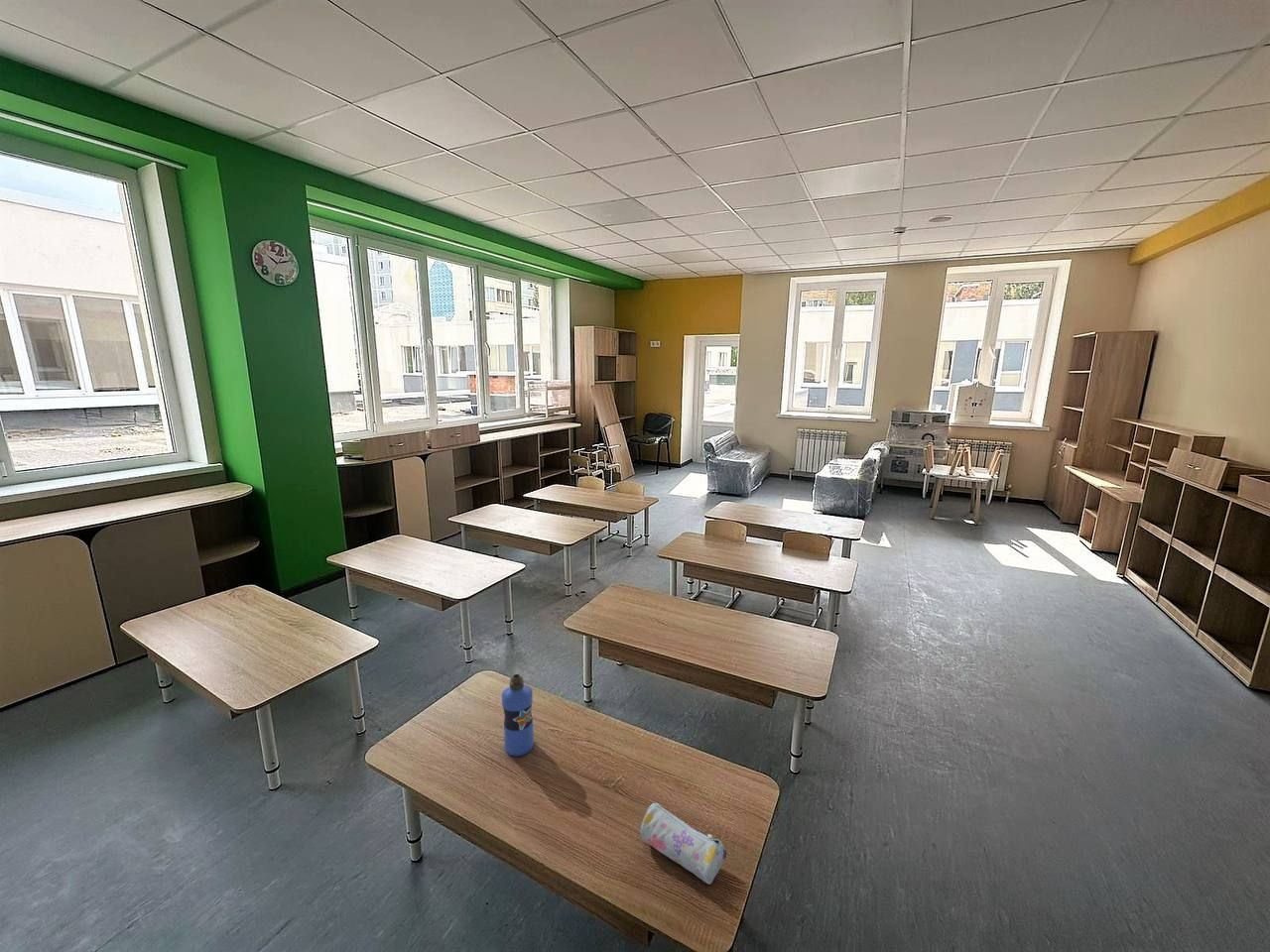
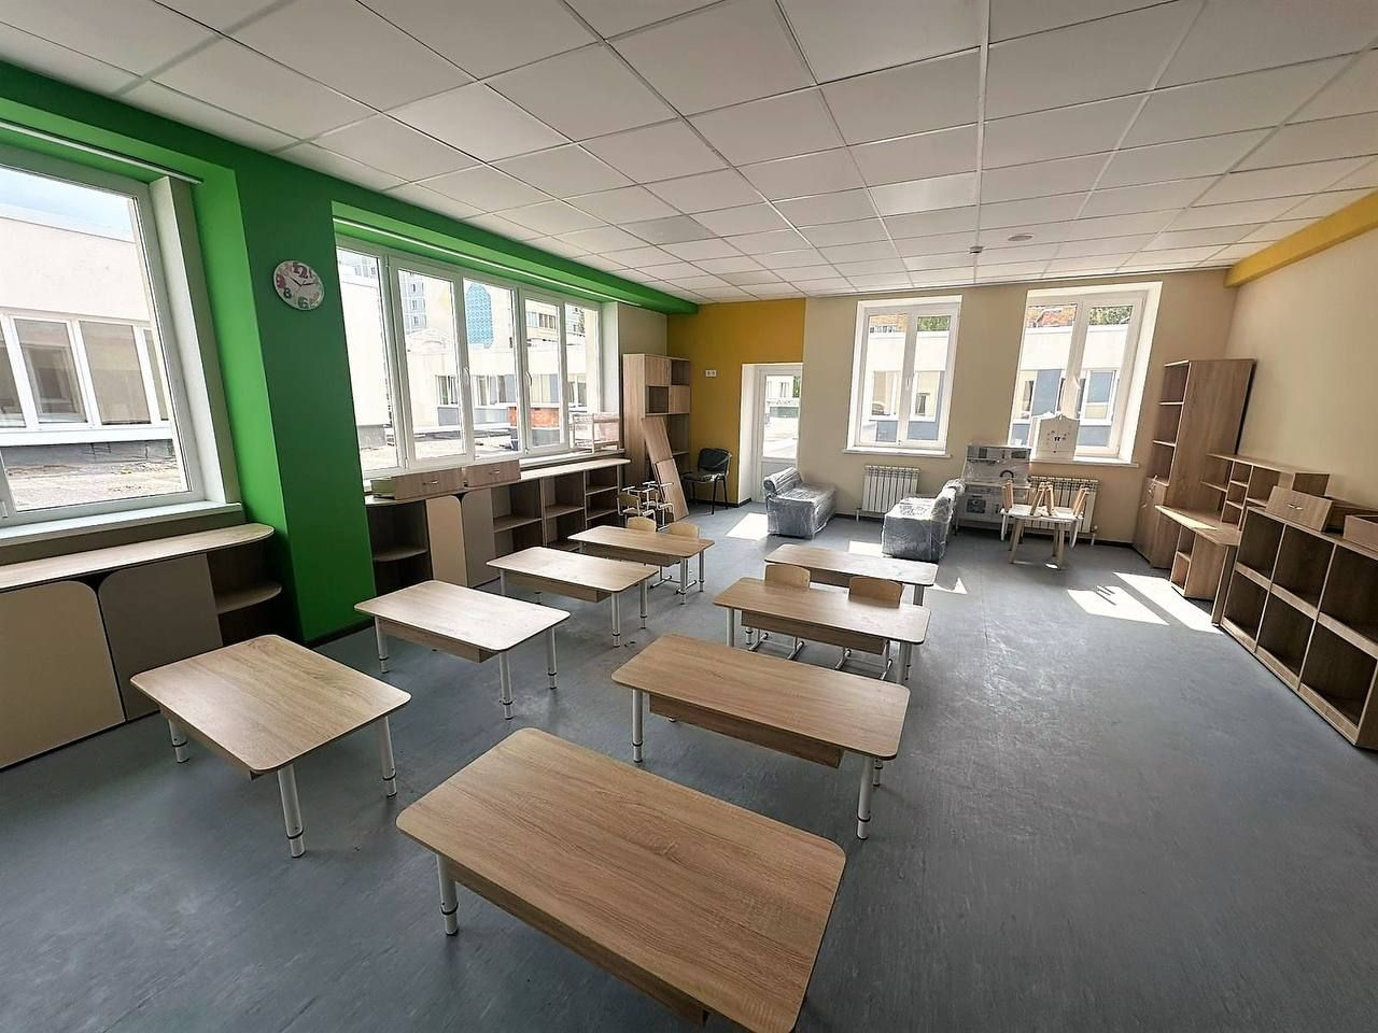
- pencil case [639,802,727,886]
- water bottle [501,673,535,758]
